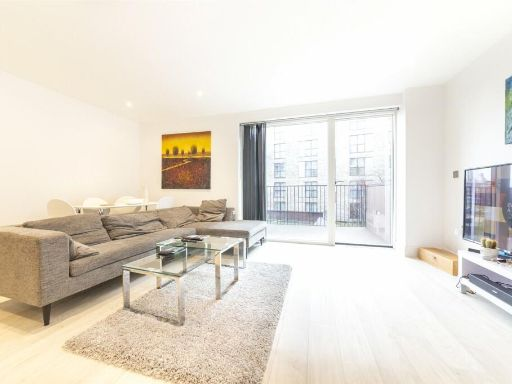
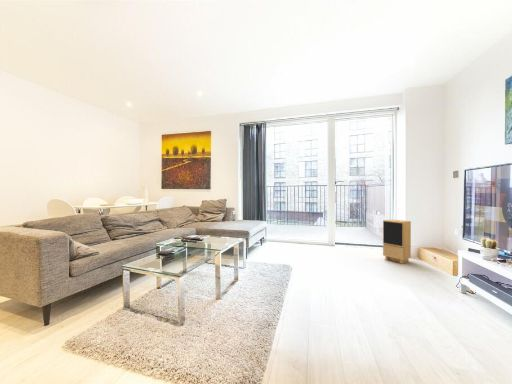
+ speaker [382,218,412,264]
